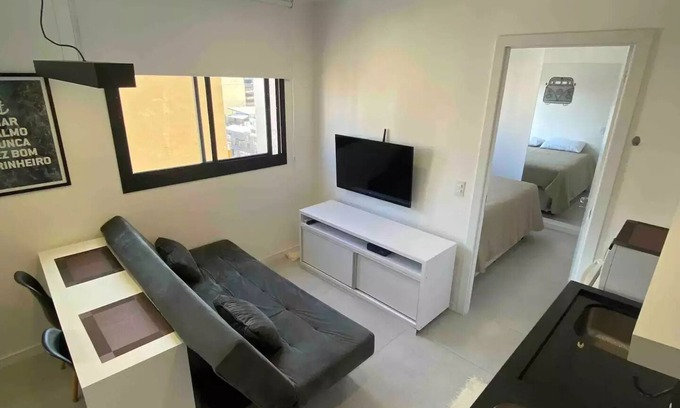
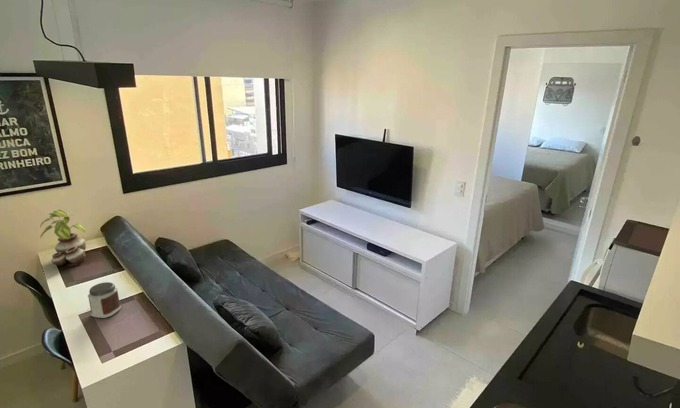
+ jar [87,281,122,319]
+ potted plant [39,209,87,267]
